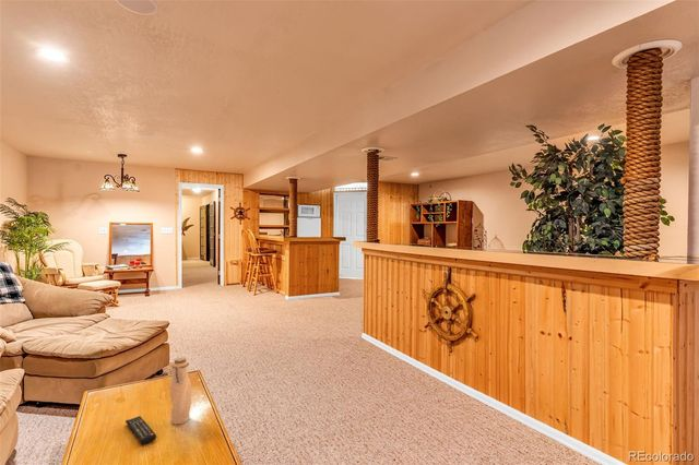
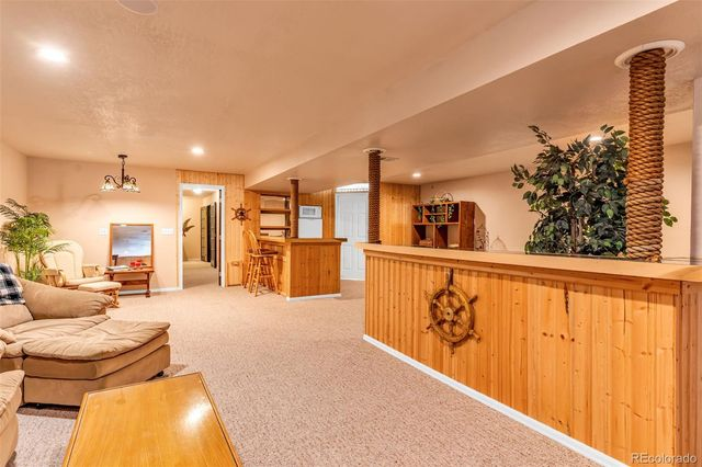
- water bottle [168,356,192,426]
- remote control [125,415,157,445]
